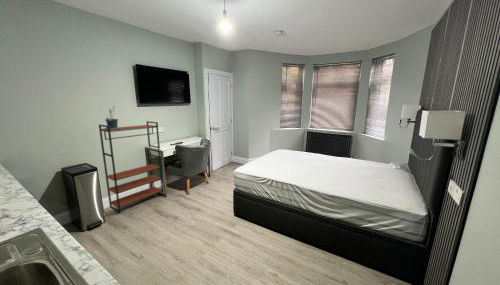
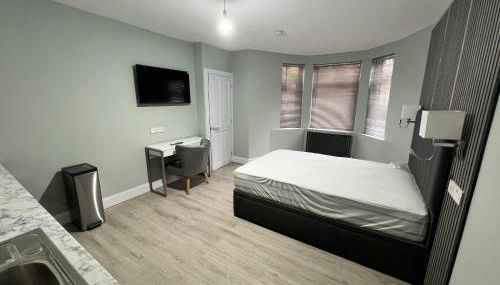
- potted plant [104,105,122,129]
- bookshelf [98,120,165,214]
